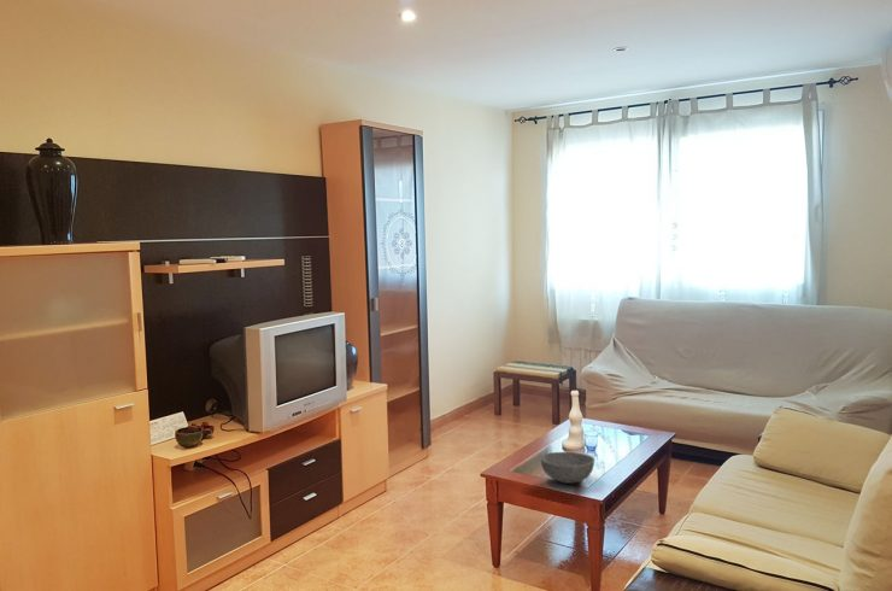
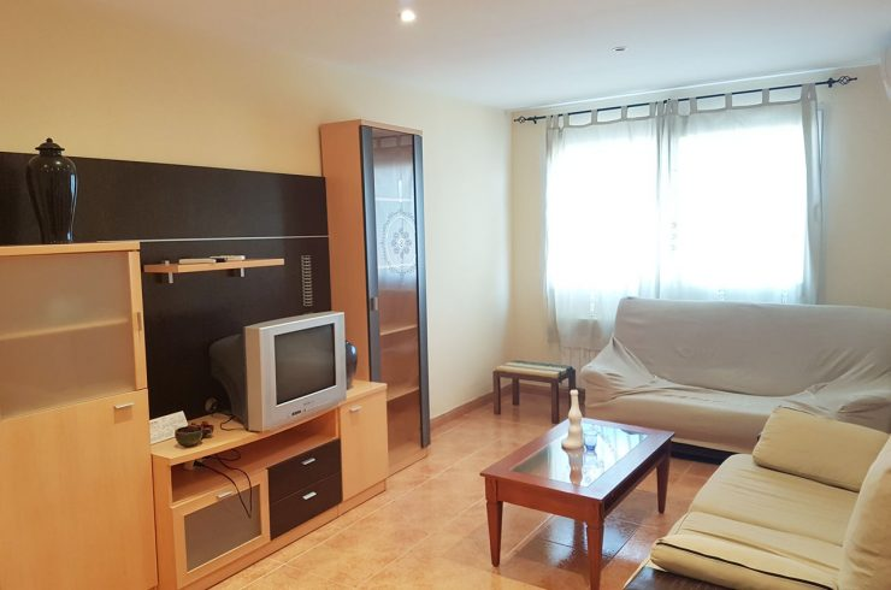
- bowl [540,451,595,485]
